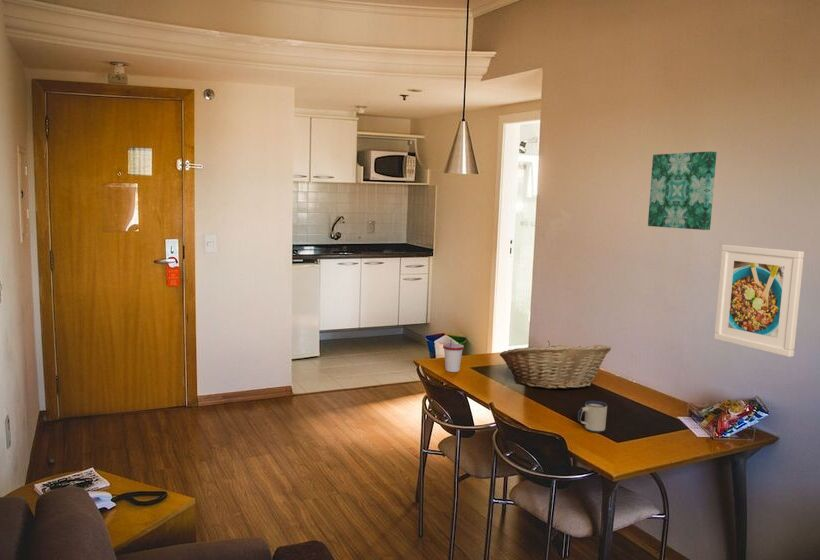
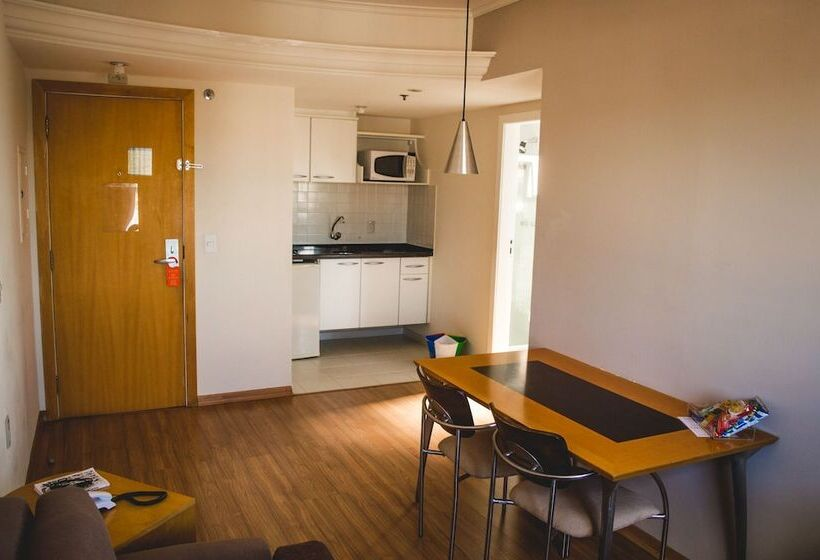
- cup [442,339,465,373]
- mug [577,400,608,434]
- wall art [647,150,717,231]
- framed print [713,244,805,358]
- fruit basket [499,340,612,390]
